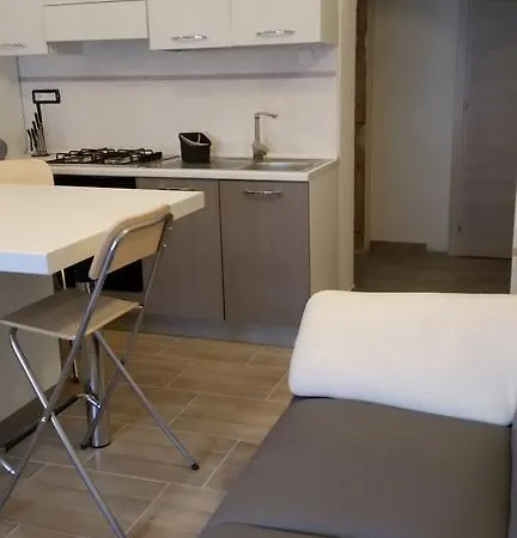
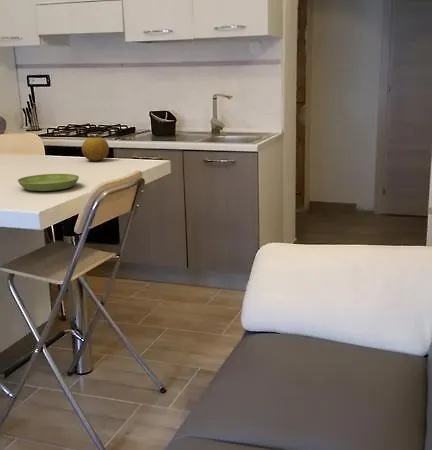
+ saucer [17,173,80,192]
+ fruit [81,136,110,162]
